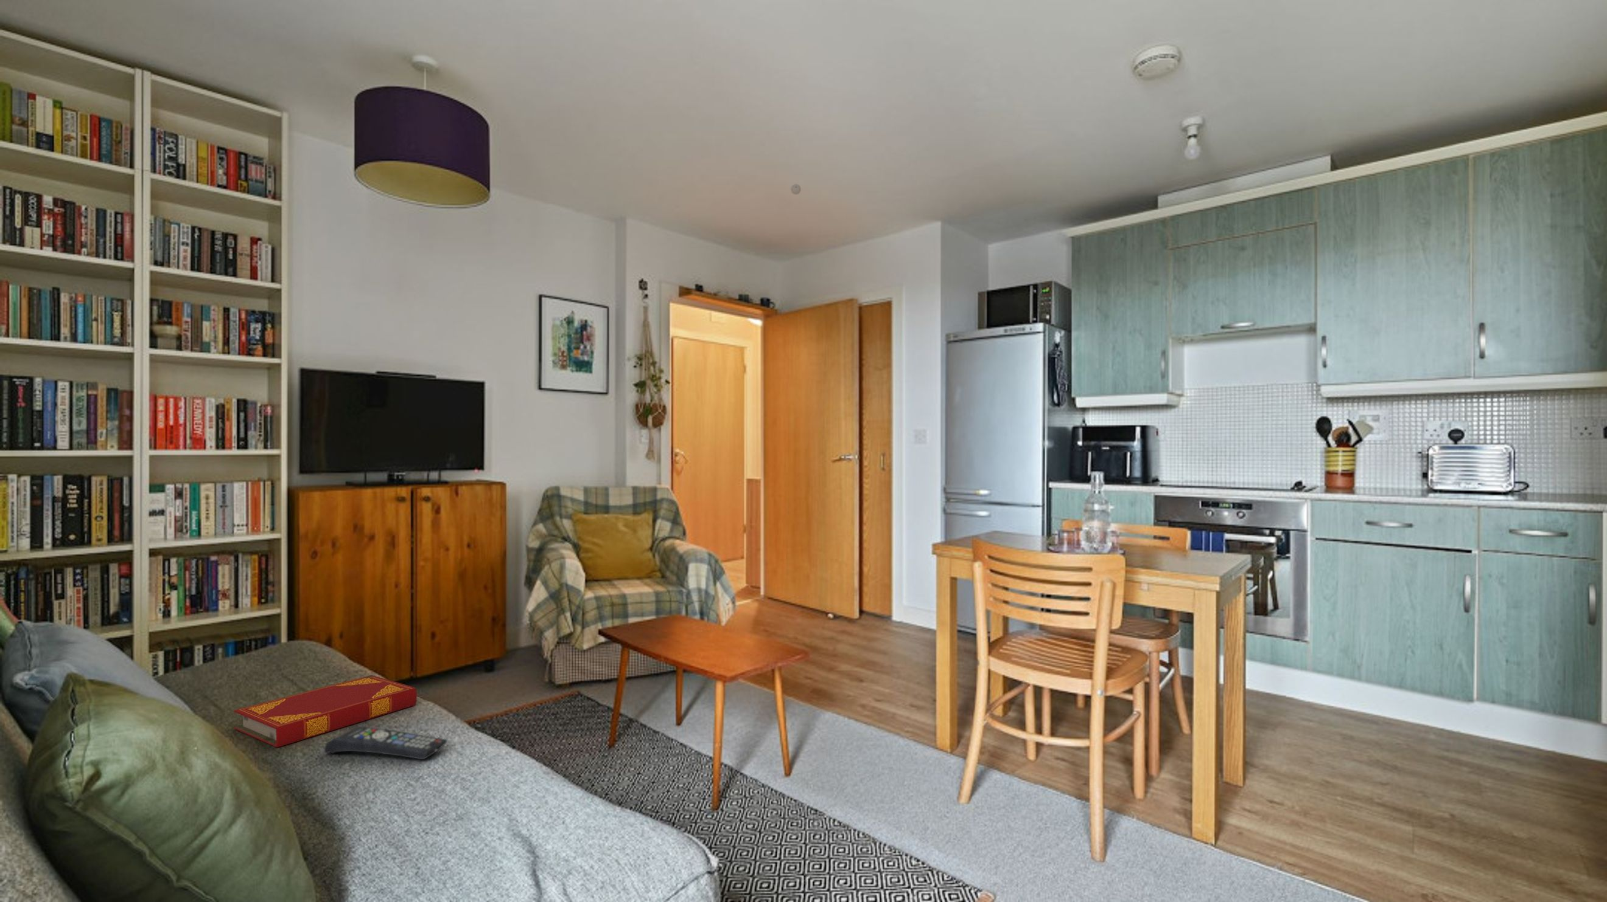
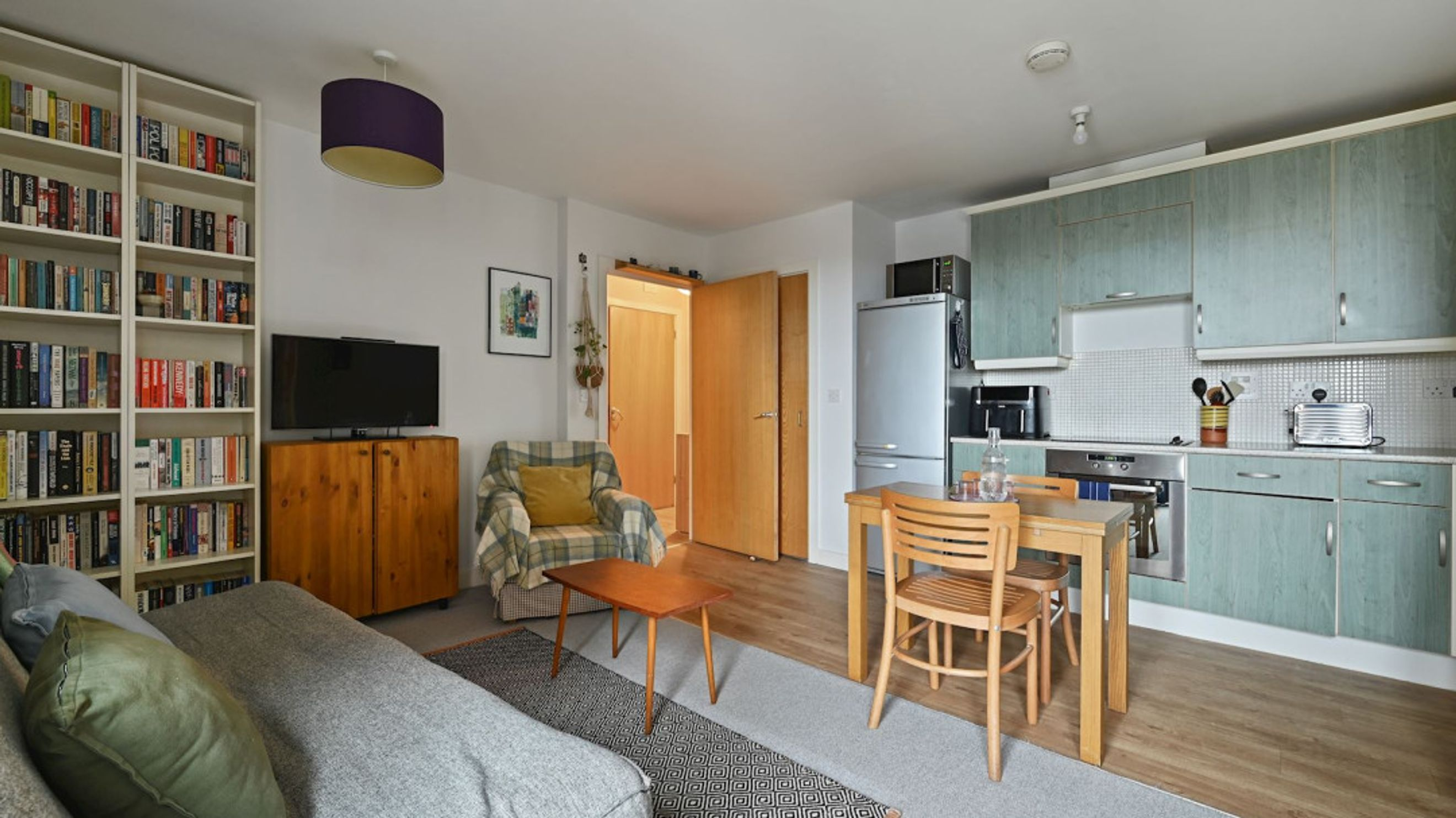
- eyeball [790,183,801,195]
- remote control [323,726,448,760]
- hardback book [233,675,417,748]
